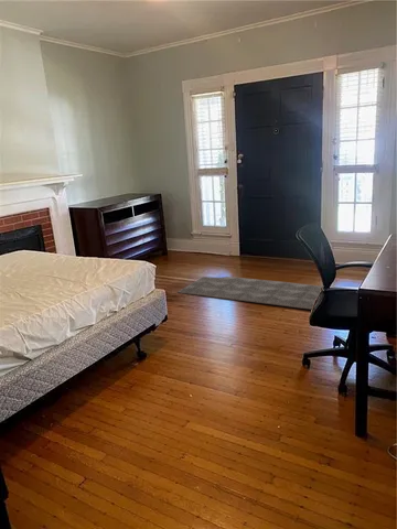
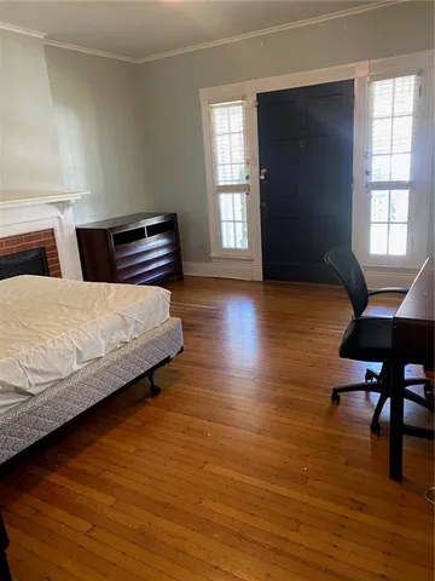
- rug [176,276,323,311]
